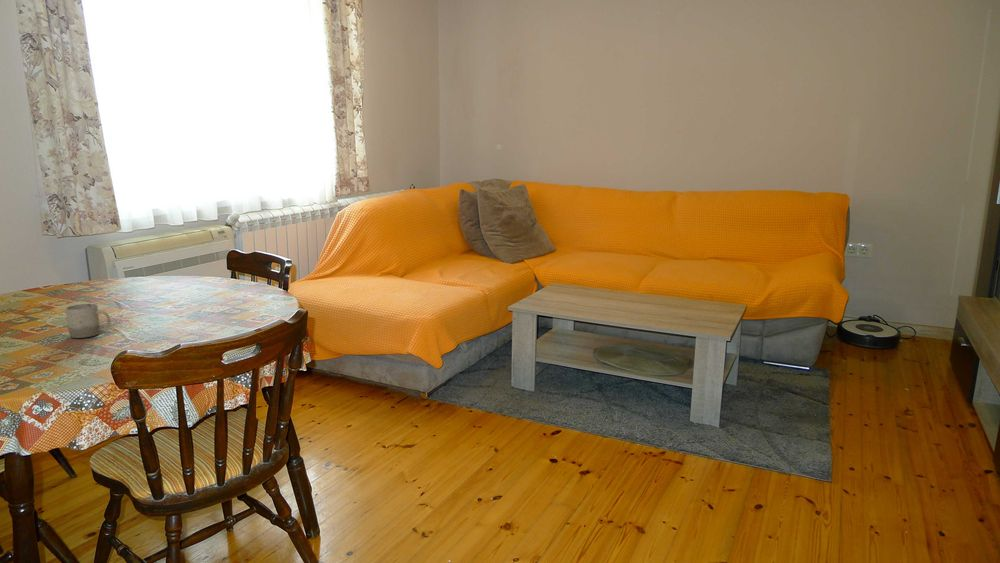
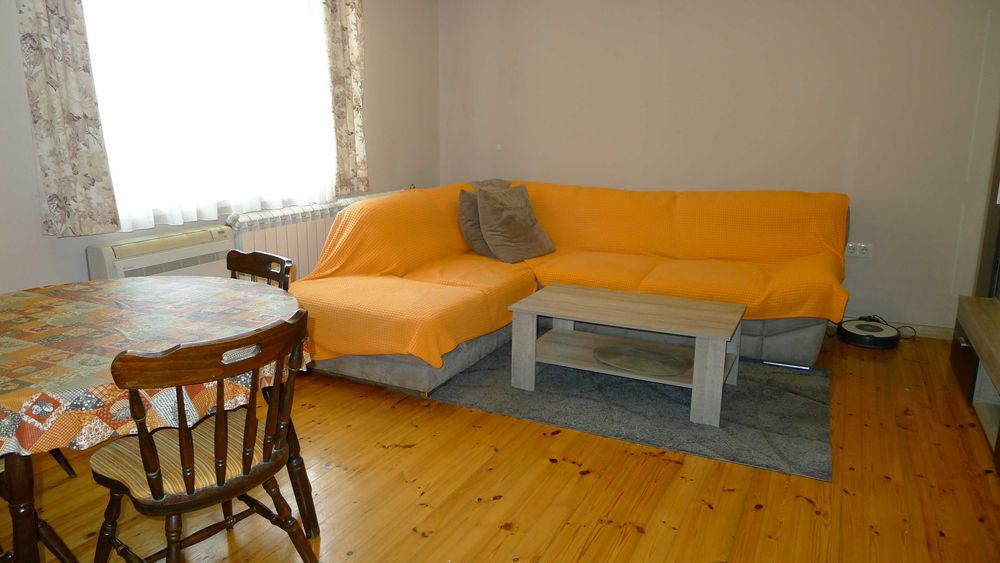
- cup [65,303,111,339]
